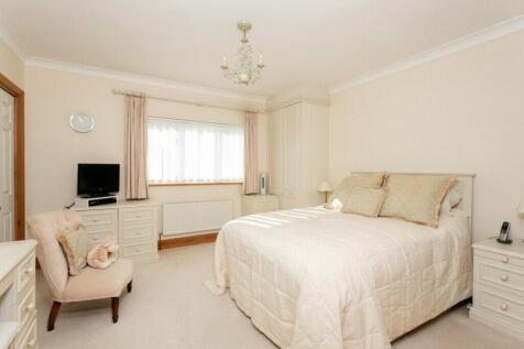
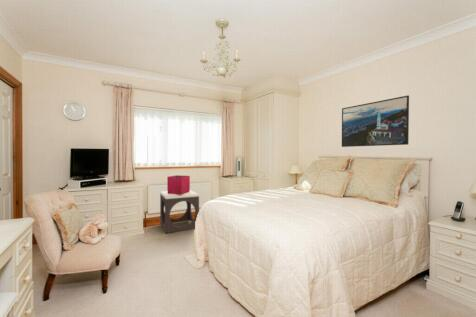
+ footstool [159,189,200,234]
+ storage bin [166,174,191,194]
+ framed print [341,94,410,148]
